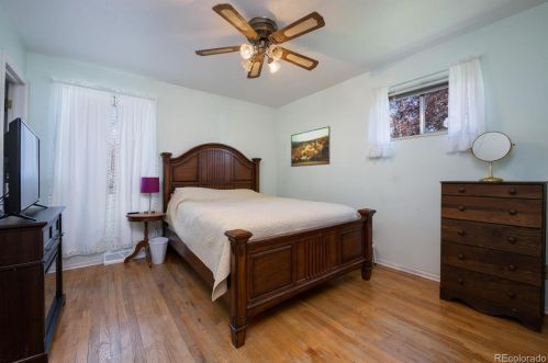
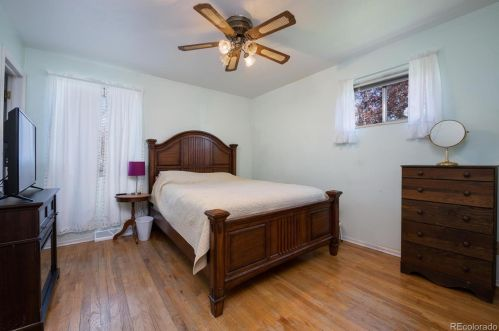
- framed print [290,125,332,168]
